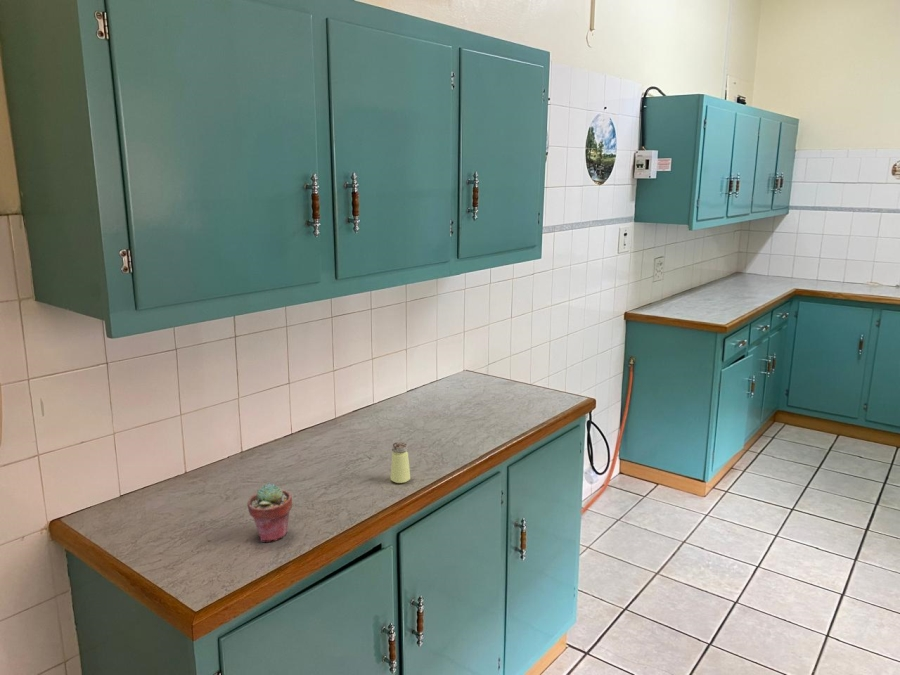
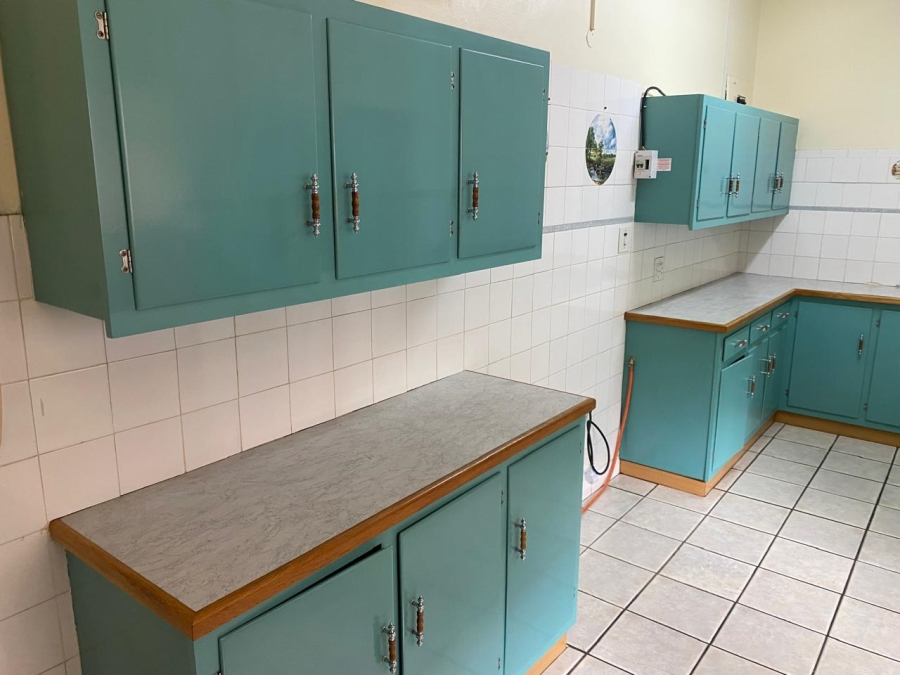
- potted succulent [246,482,293,543]
- saltshaker [390,441,411,484]
